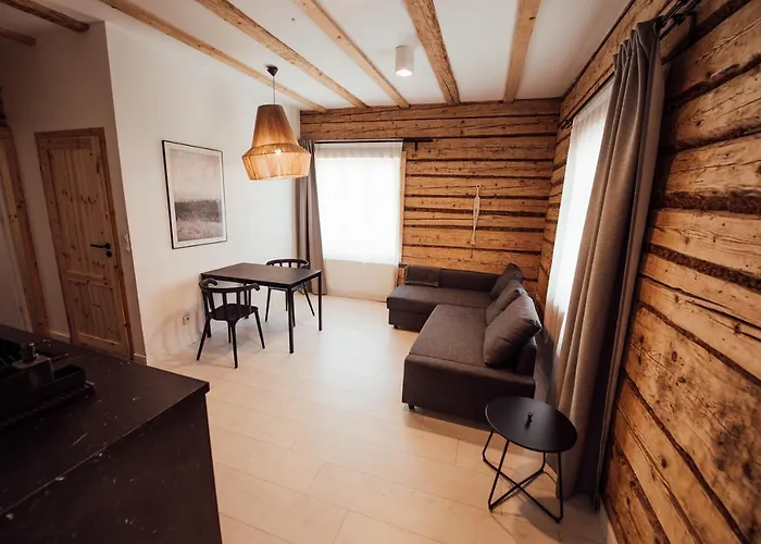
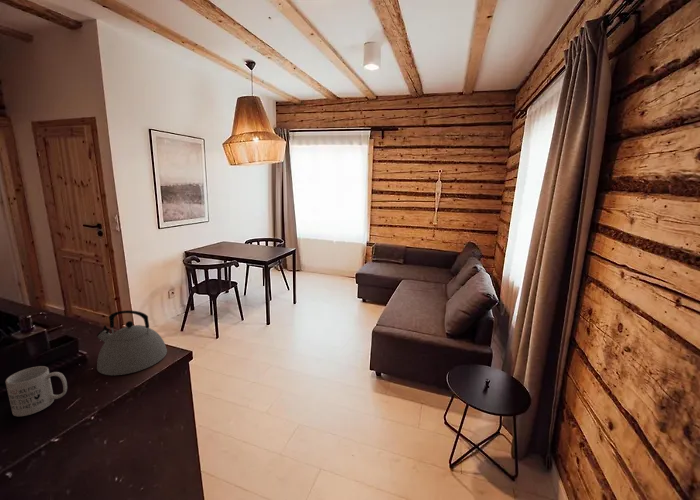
+ mug [4,365,68,417]
+ kettle [96,309,168,376]
